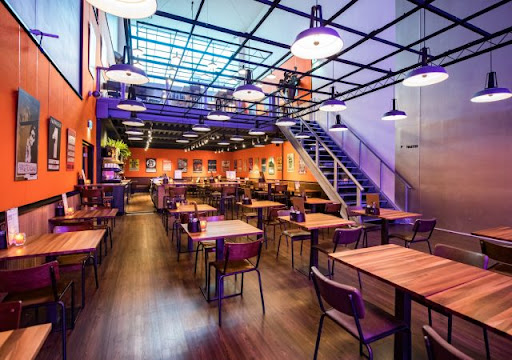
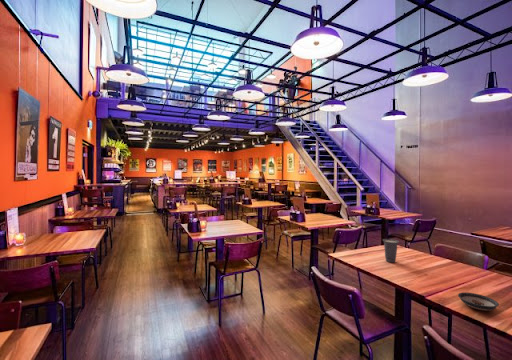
+ saucer [457,291,500,312]
+ cup [382,238,400,263]
